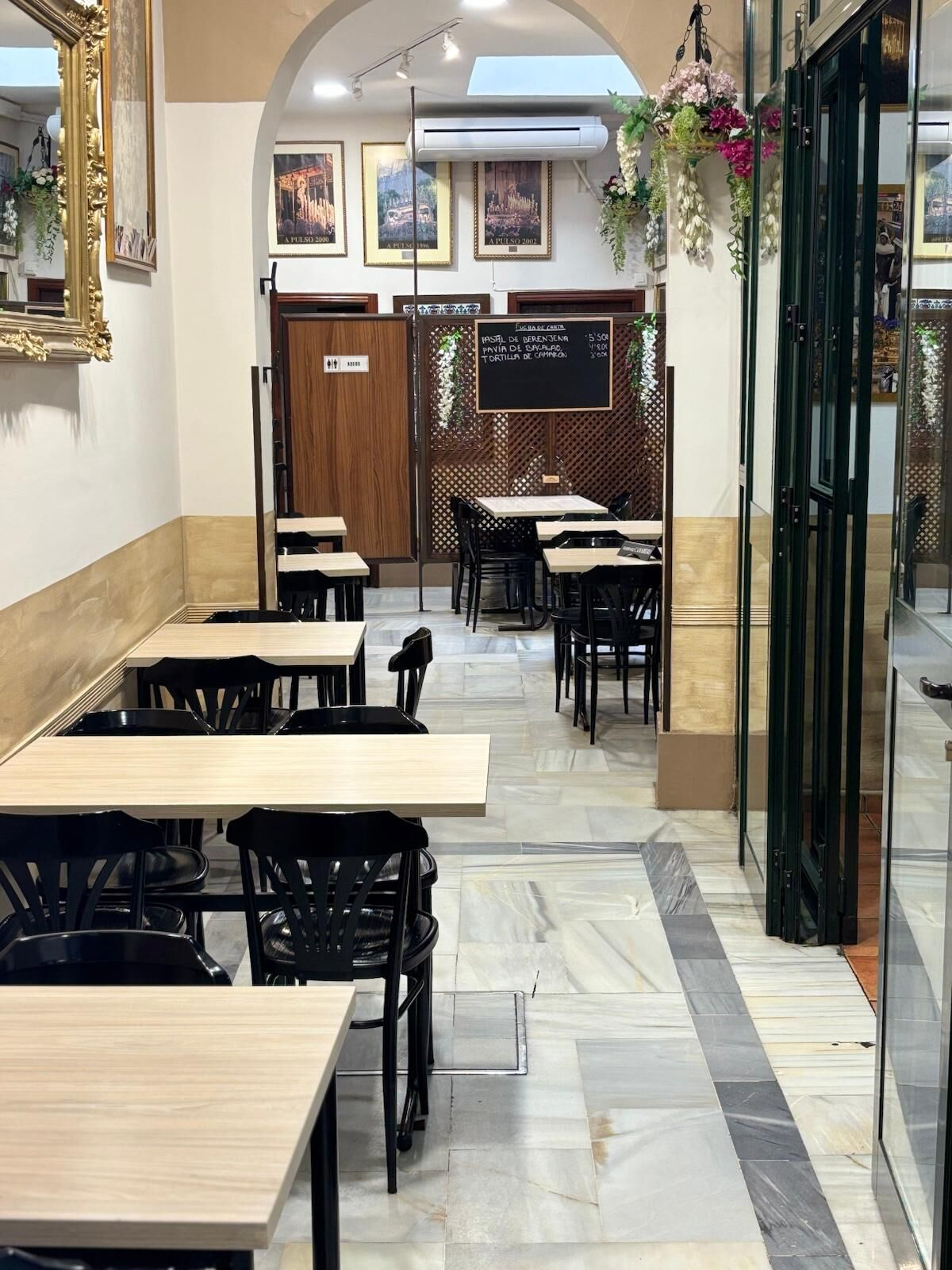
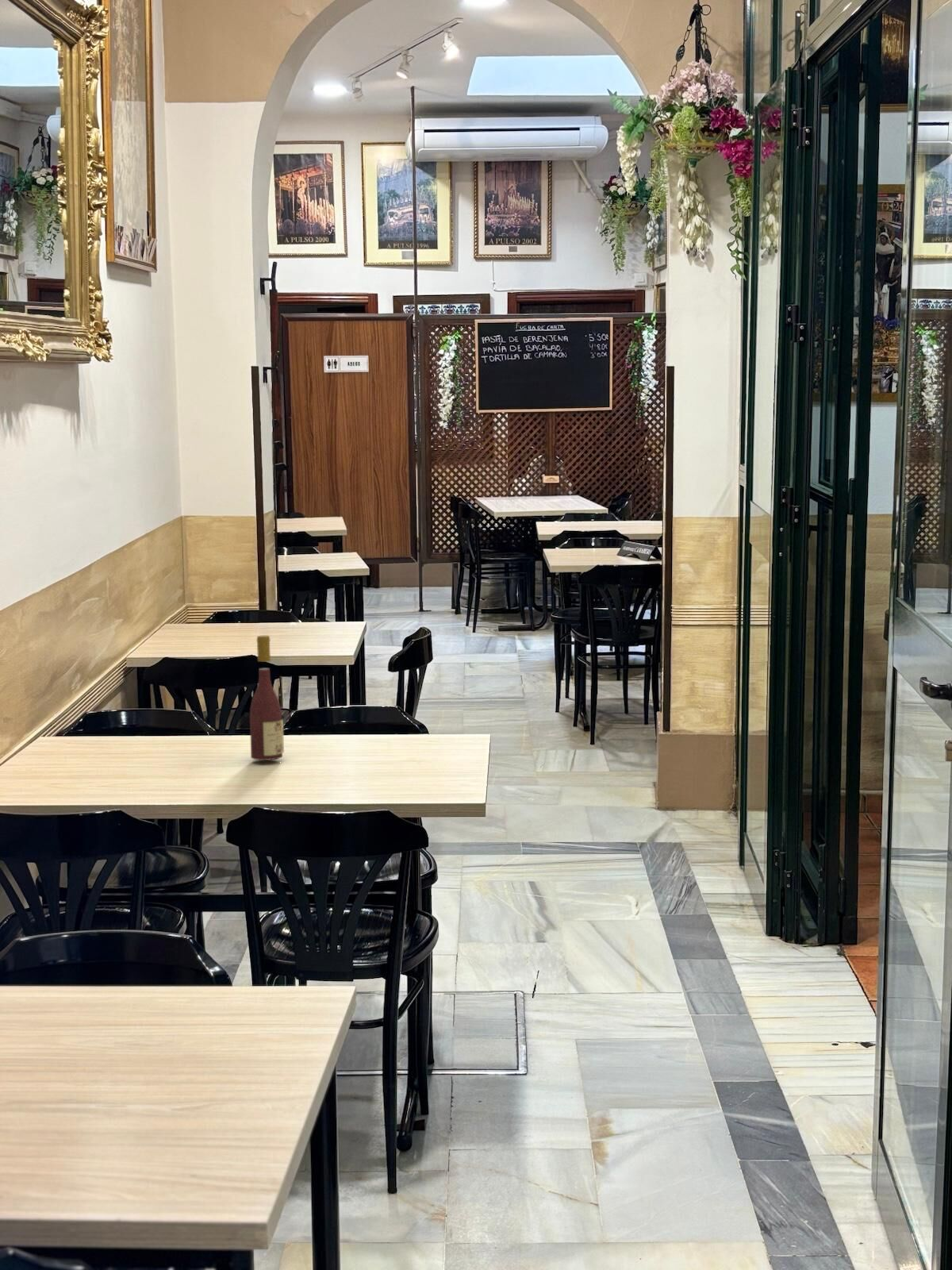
+ wine bottle [249,635,285,761]
